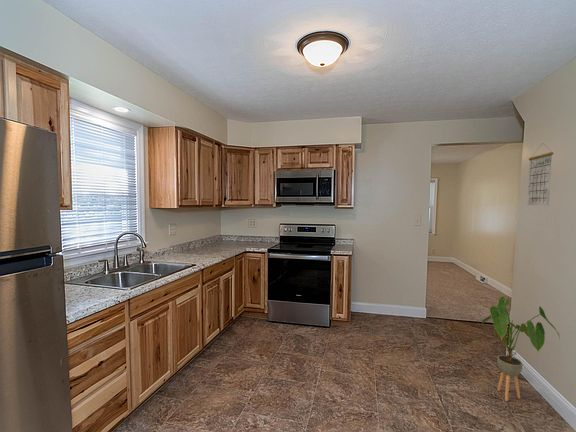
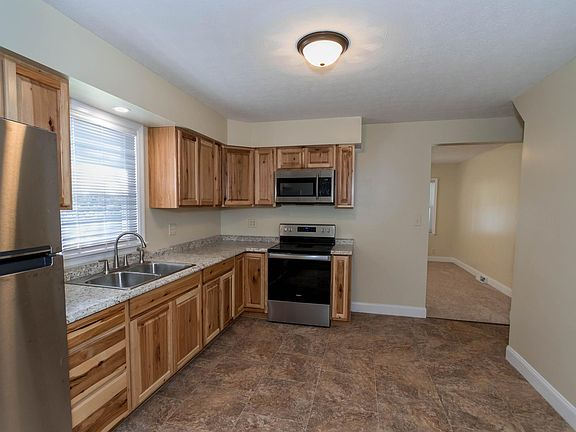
- calendar [527,142,554,206]
- house plant [481,296,561,402]
